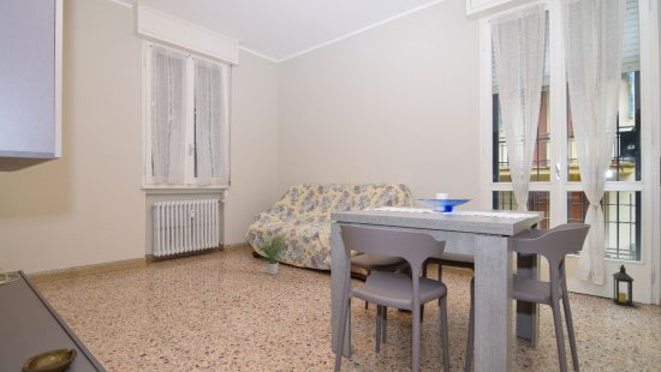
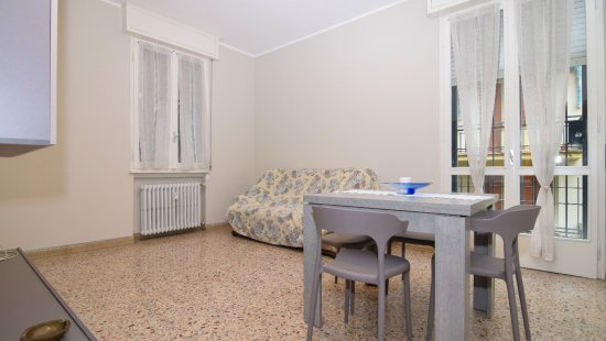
- lantern [612,264,636,307]
- potted plant [252,229,292,276]
